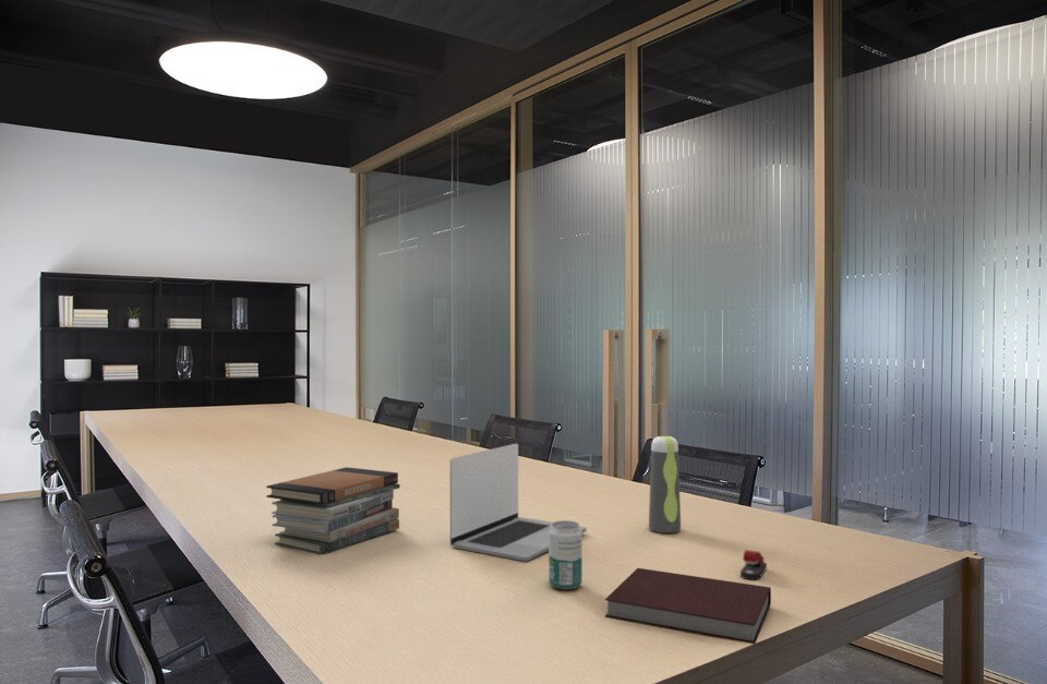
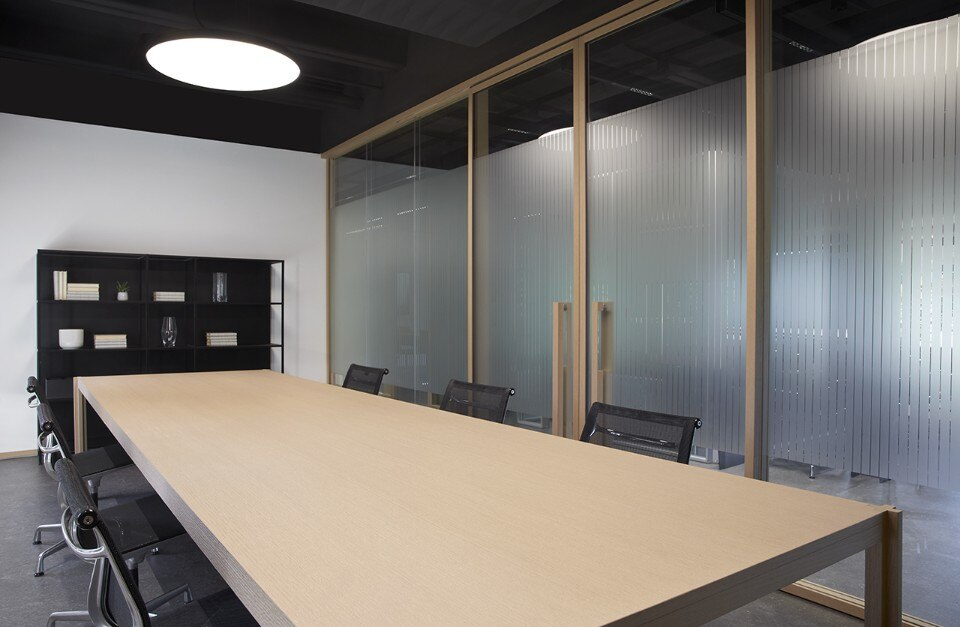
- laptop [449,443,588,563]
- beverage can [547,519,583,591]
- stapler [739,549,768,580]
- water bottle [648,435,682,535]
- book stack [265,466,401,555]
- notebook [604,567,772,645]
